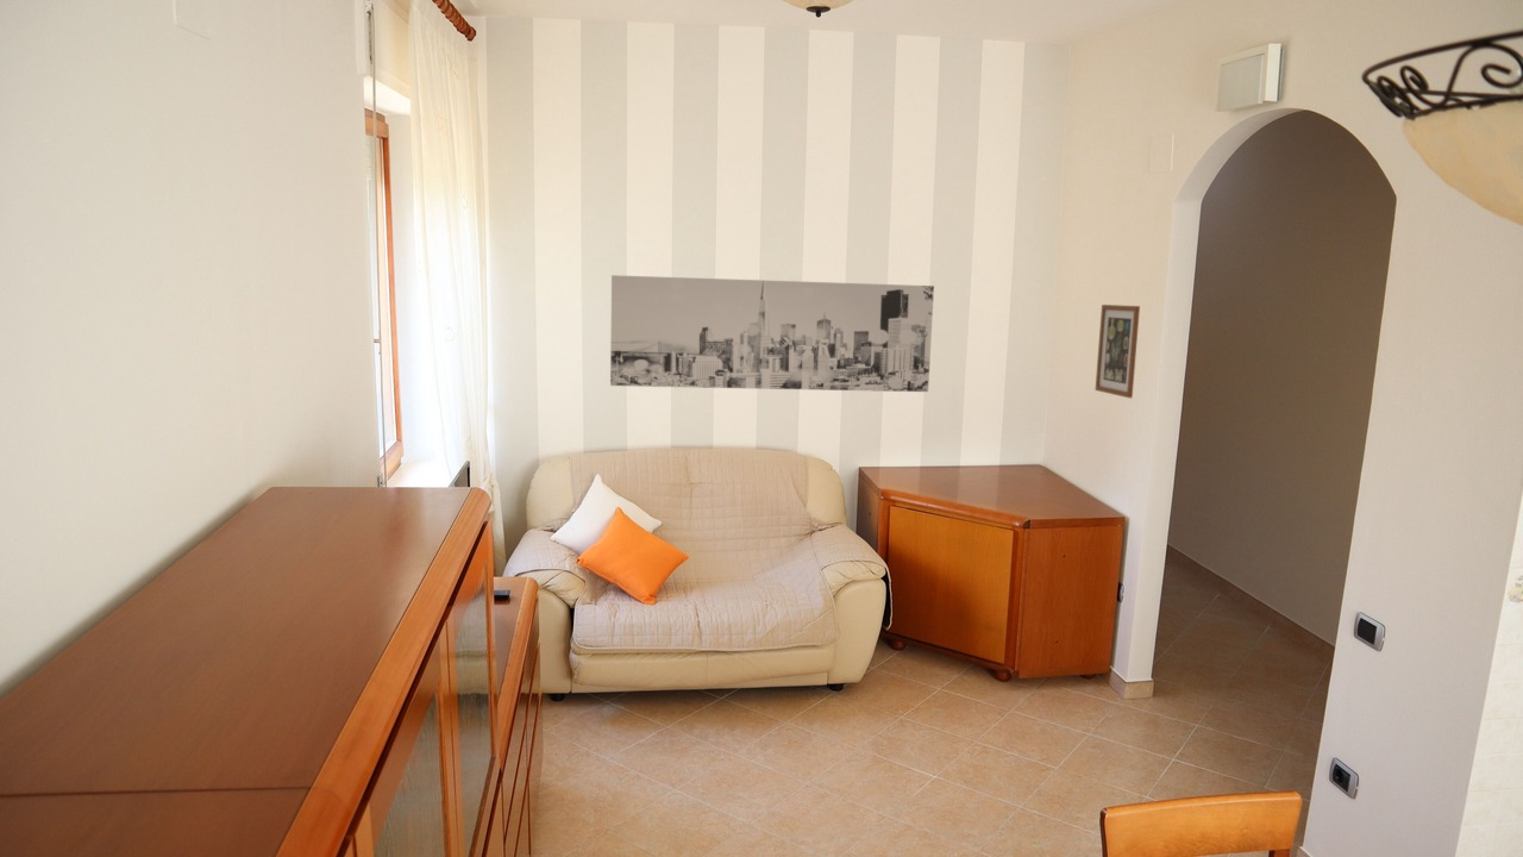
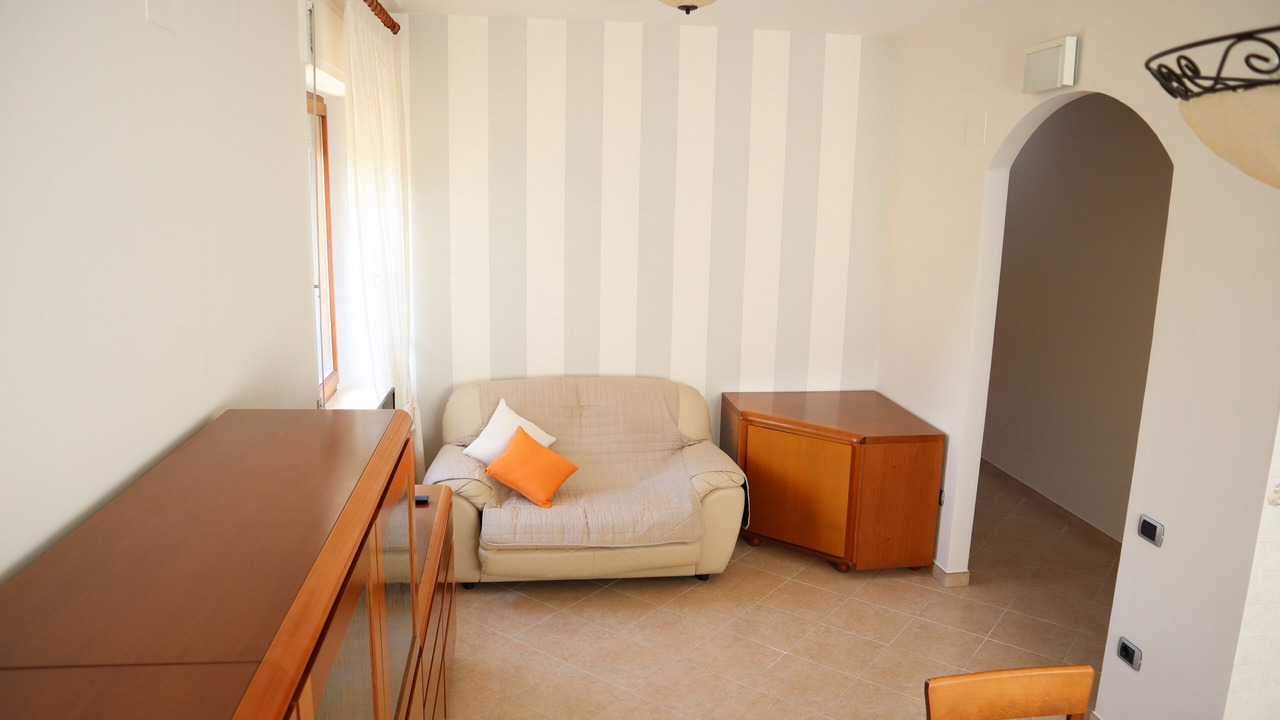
- wall art [609,274,935,393]
- wall art [1093,304,1141,399]
